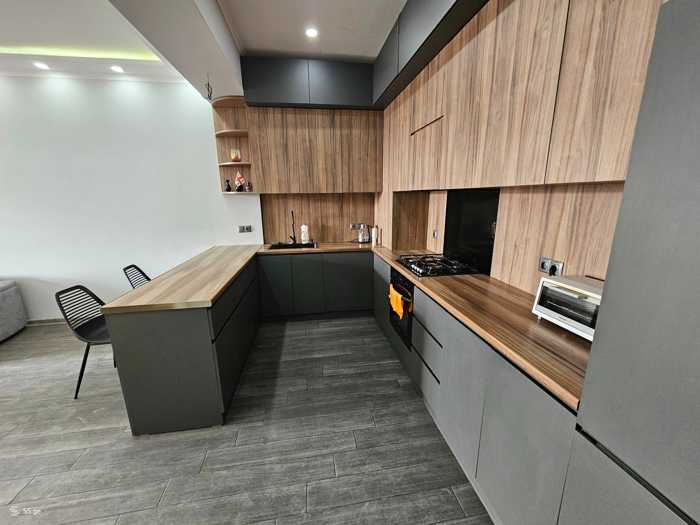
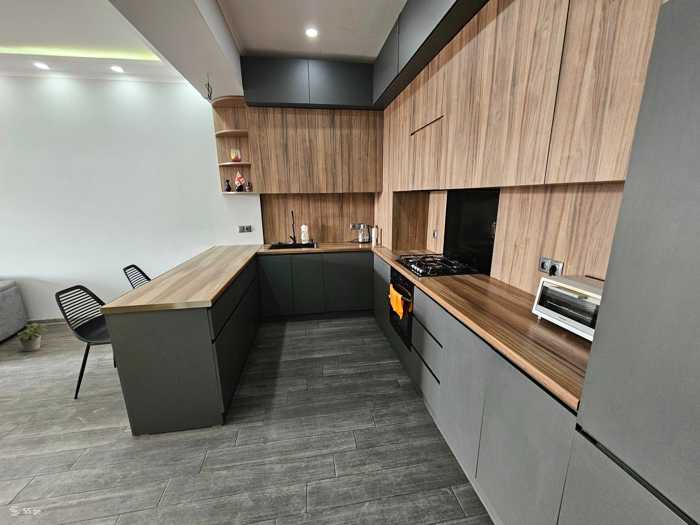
+ potted plant [17,322,48,352]
